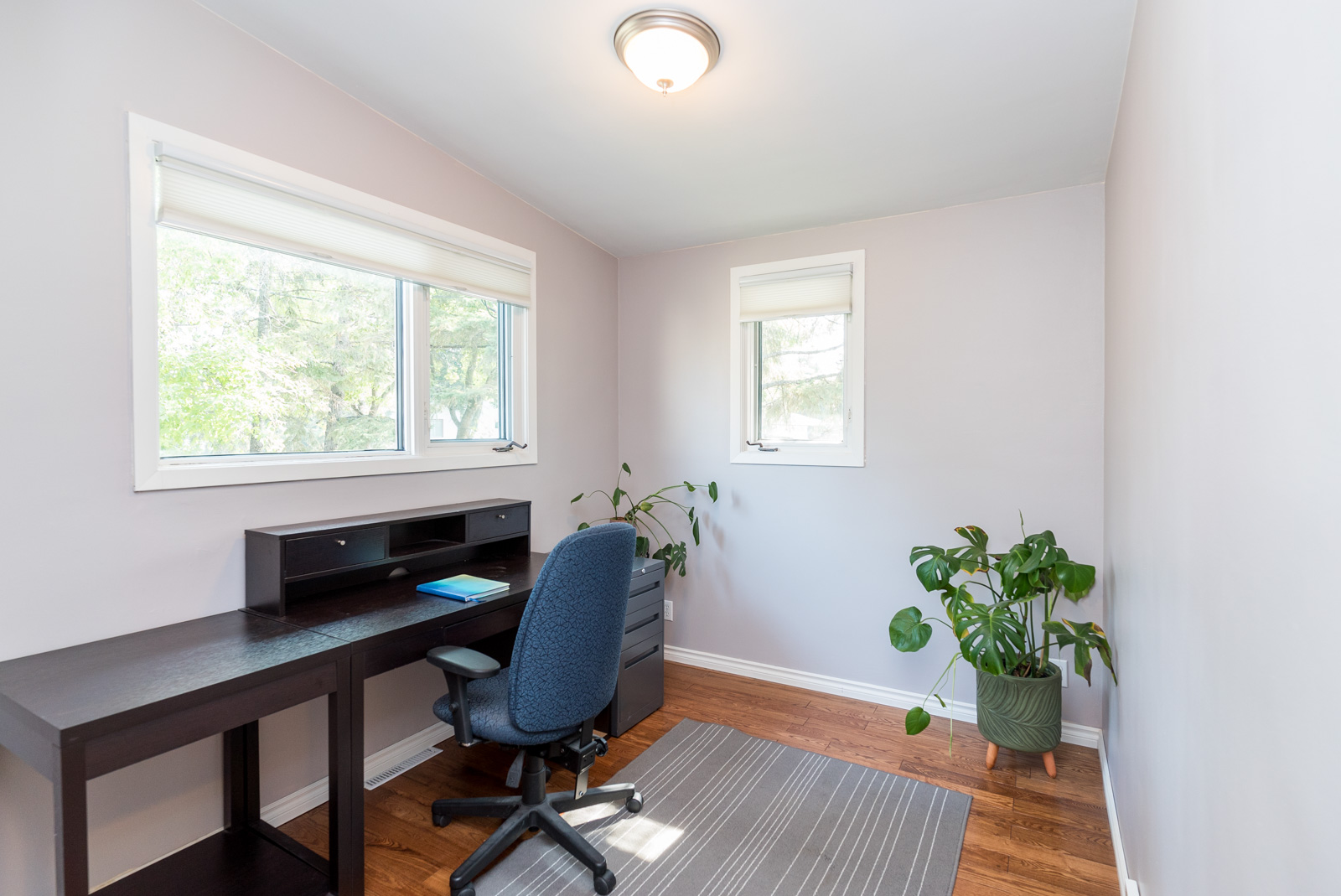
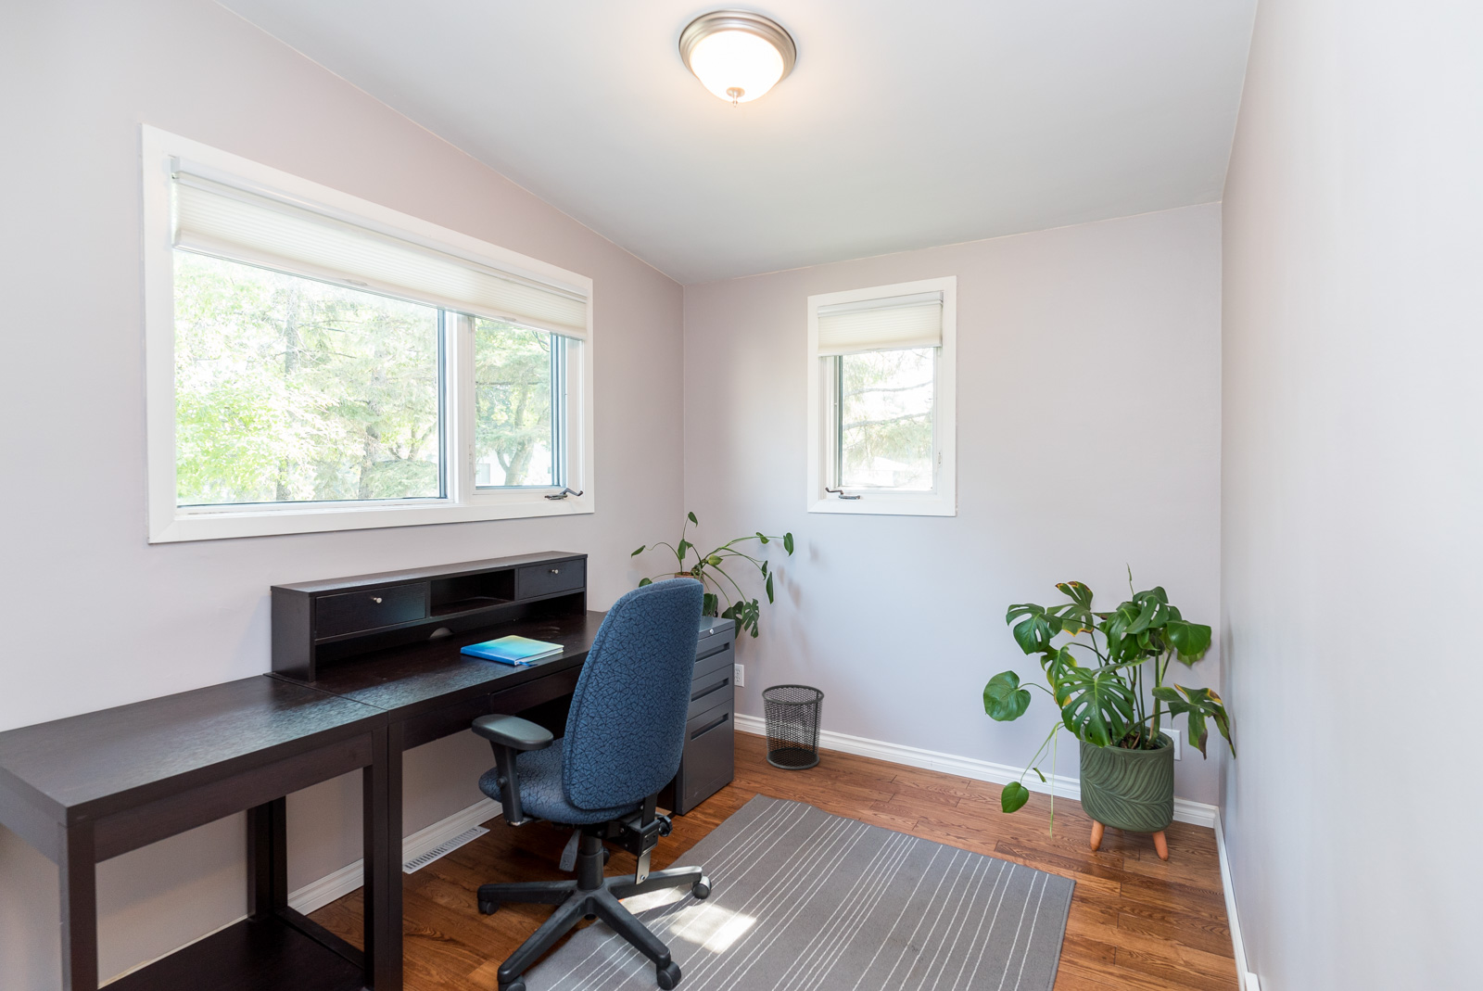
+ waste bin [761,684,825,771]
